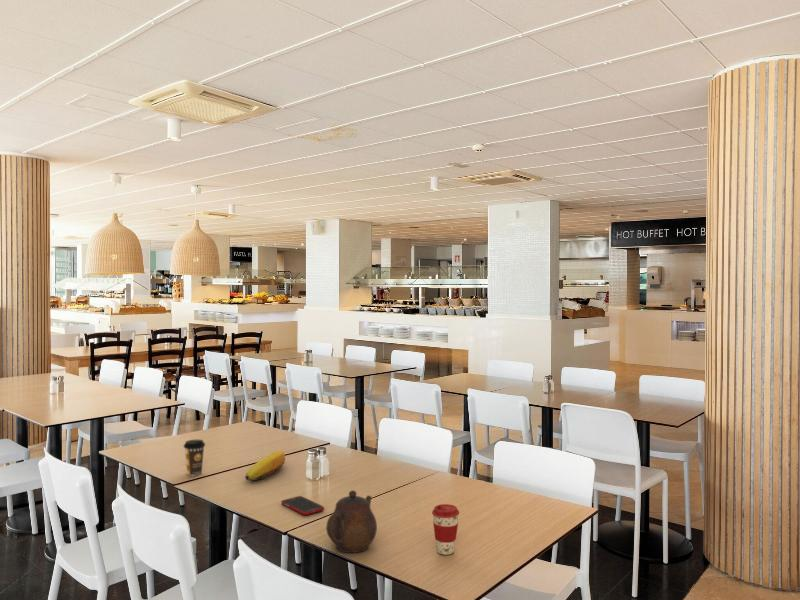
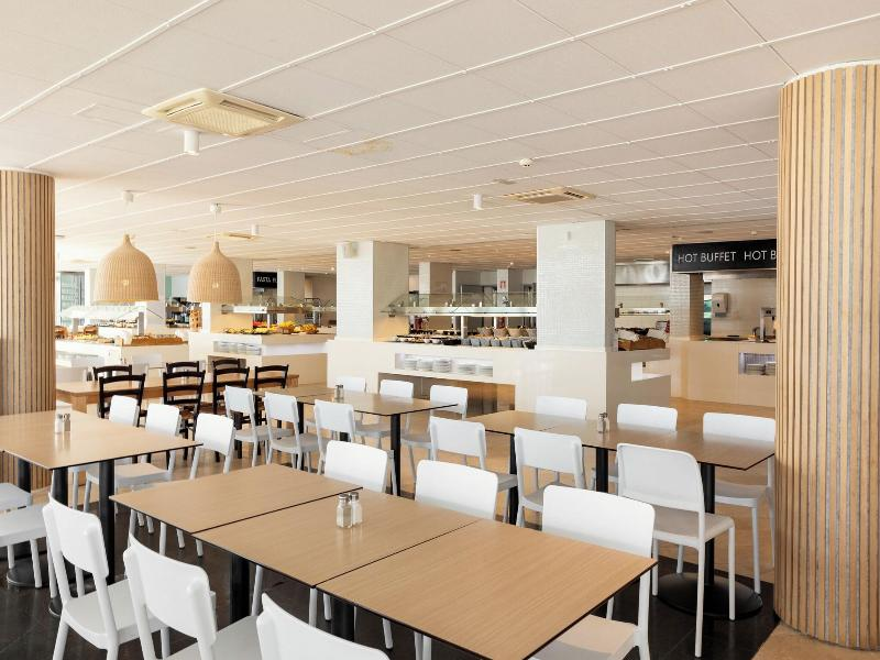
- teapot [325,489,378,554]
- coffee cup [431,503,460,556]
- fruit [244,450,286,482]
- cell phone [280,495,325,516]
- coffee cup [183,439,206,476]
